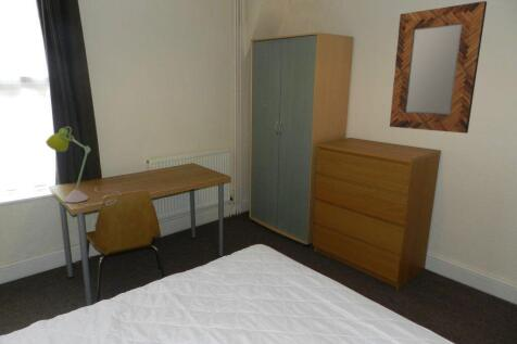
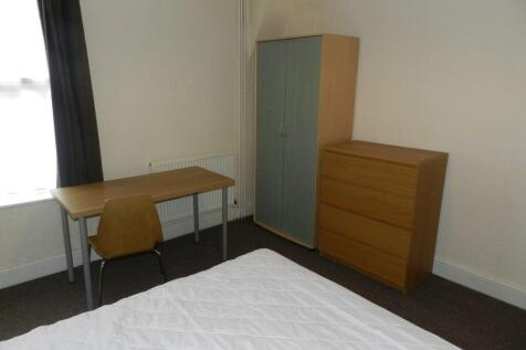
- desk lamp [45,126,121,206]
- home mirror [389,0,488,135]
